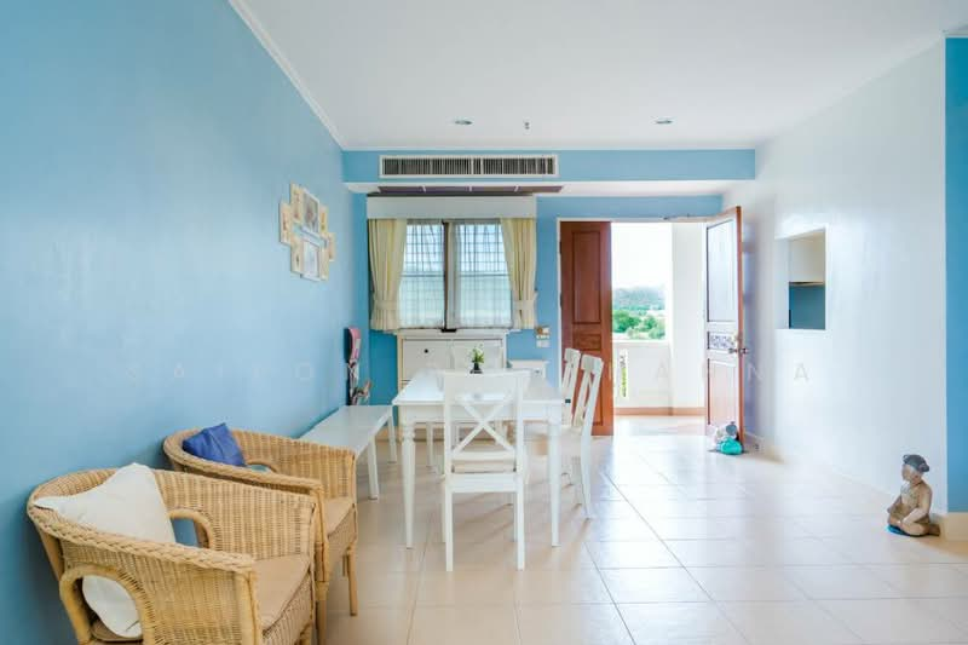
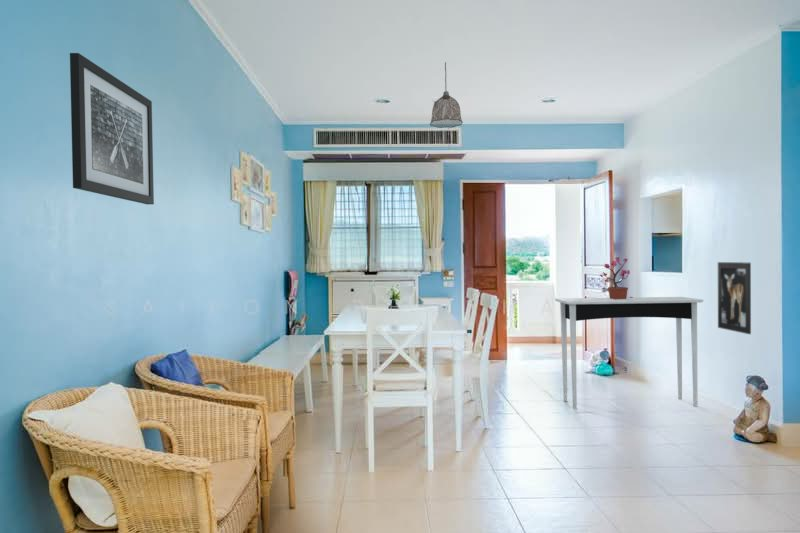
+ console table [554,296,705,410]
+ wall art [69,52,155,205]
+ pendant lamp [429,61,464,129]
+ wall art [717,261,752,335]
+ potted plant [599,256,634,300]
